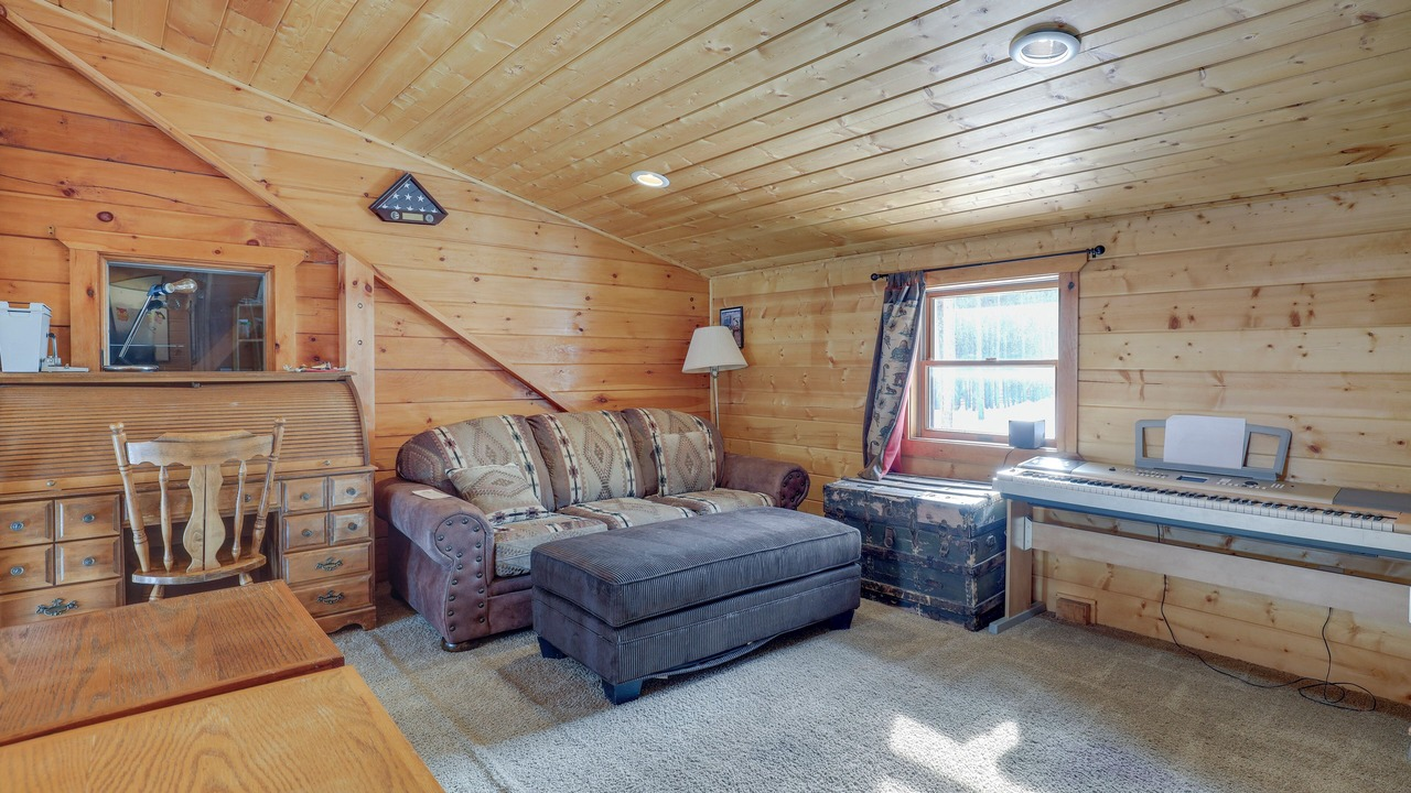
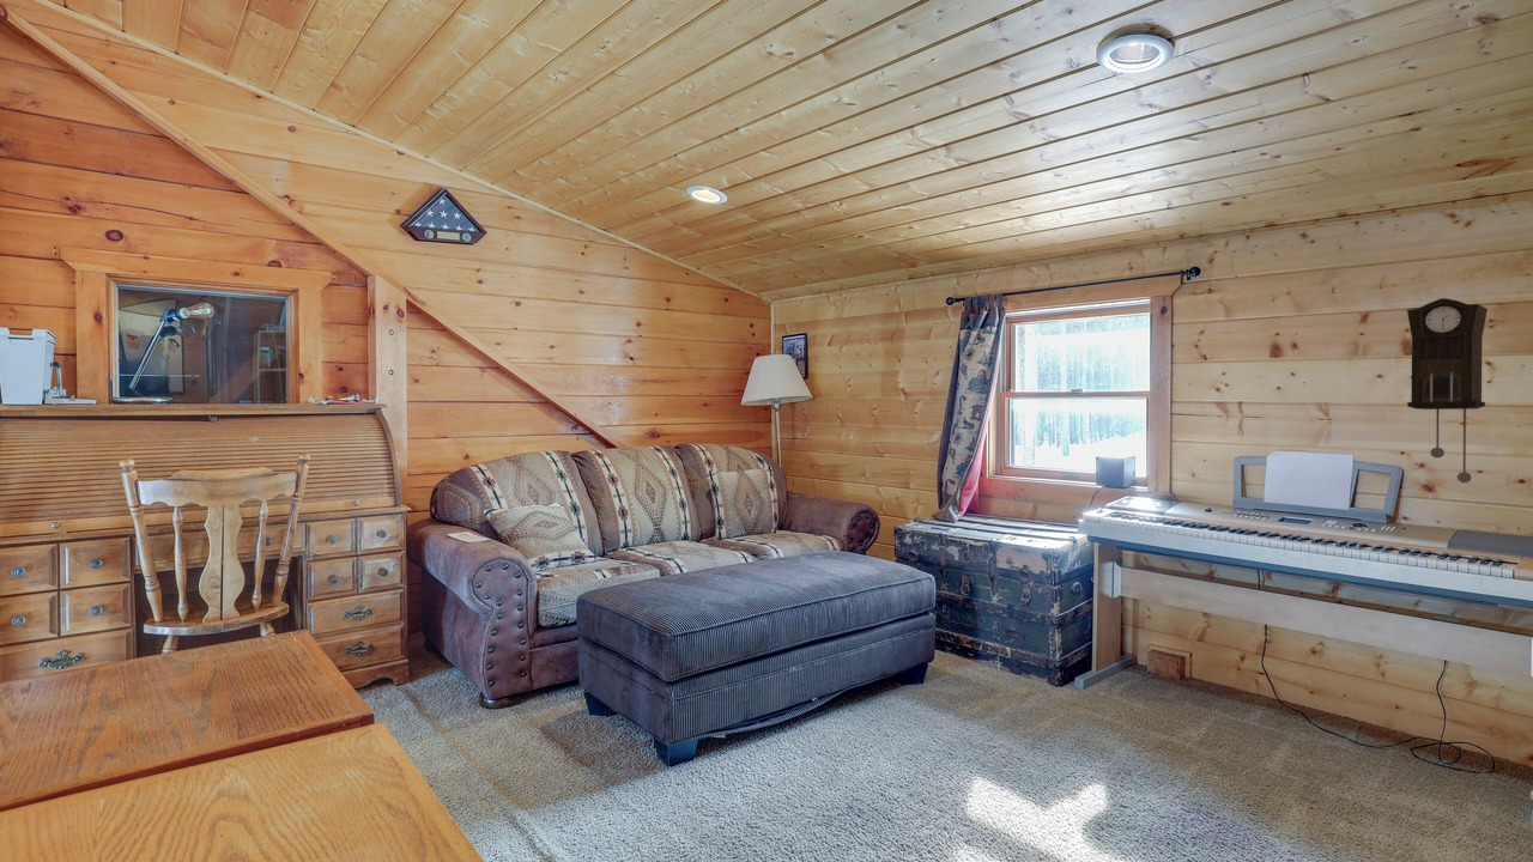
+ pendulum clock [1406,297,1489,484]
